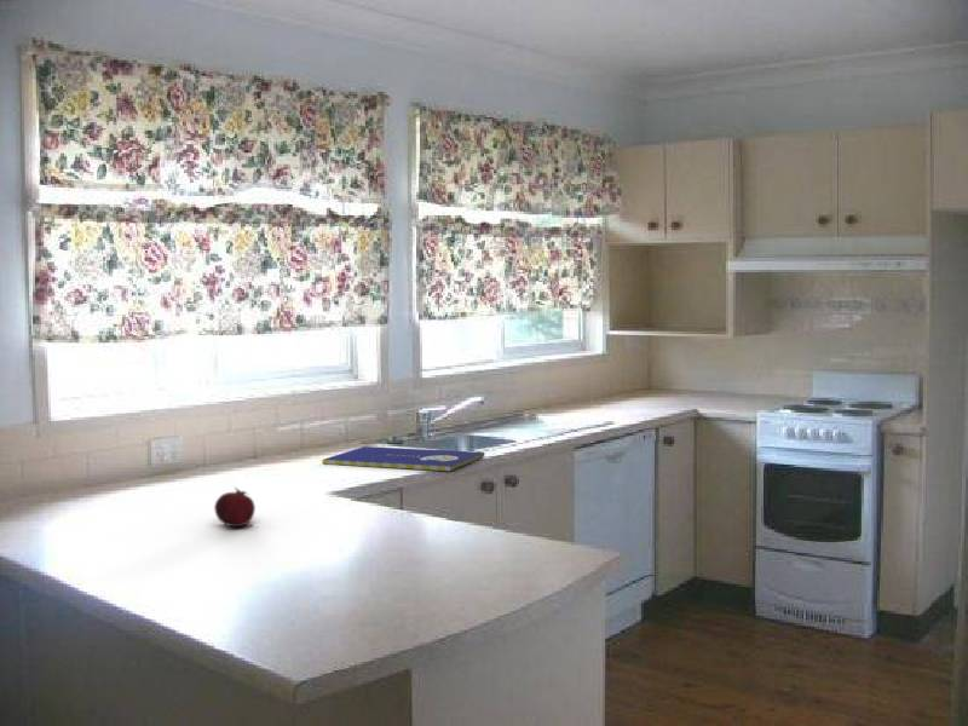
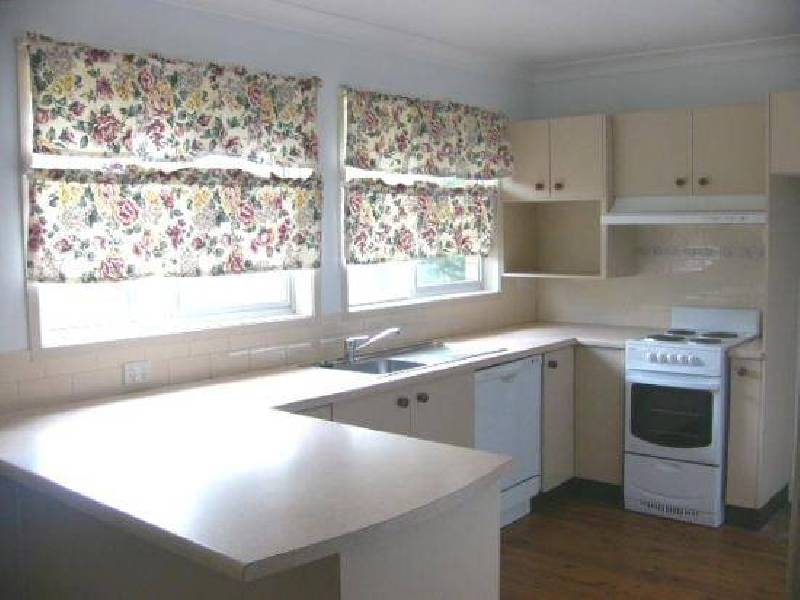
- booklet [321,445,485,472]
- fruit [213,486,257,529]
